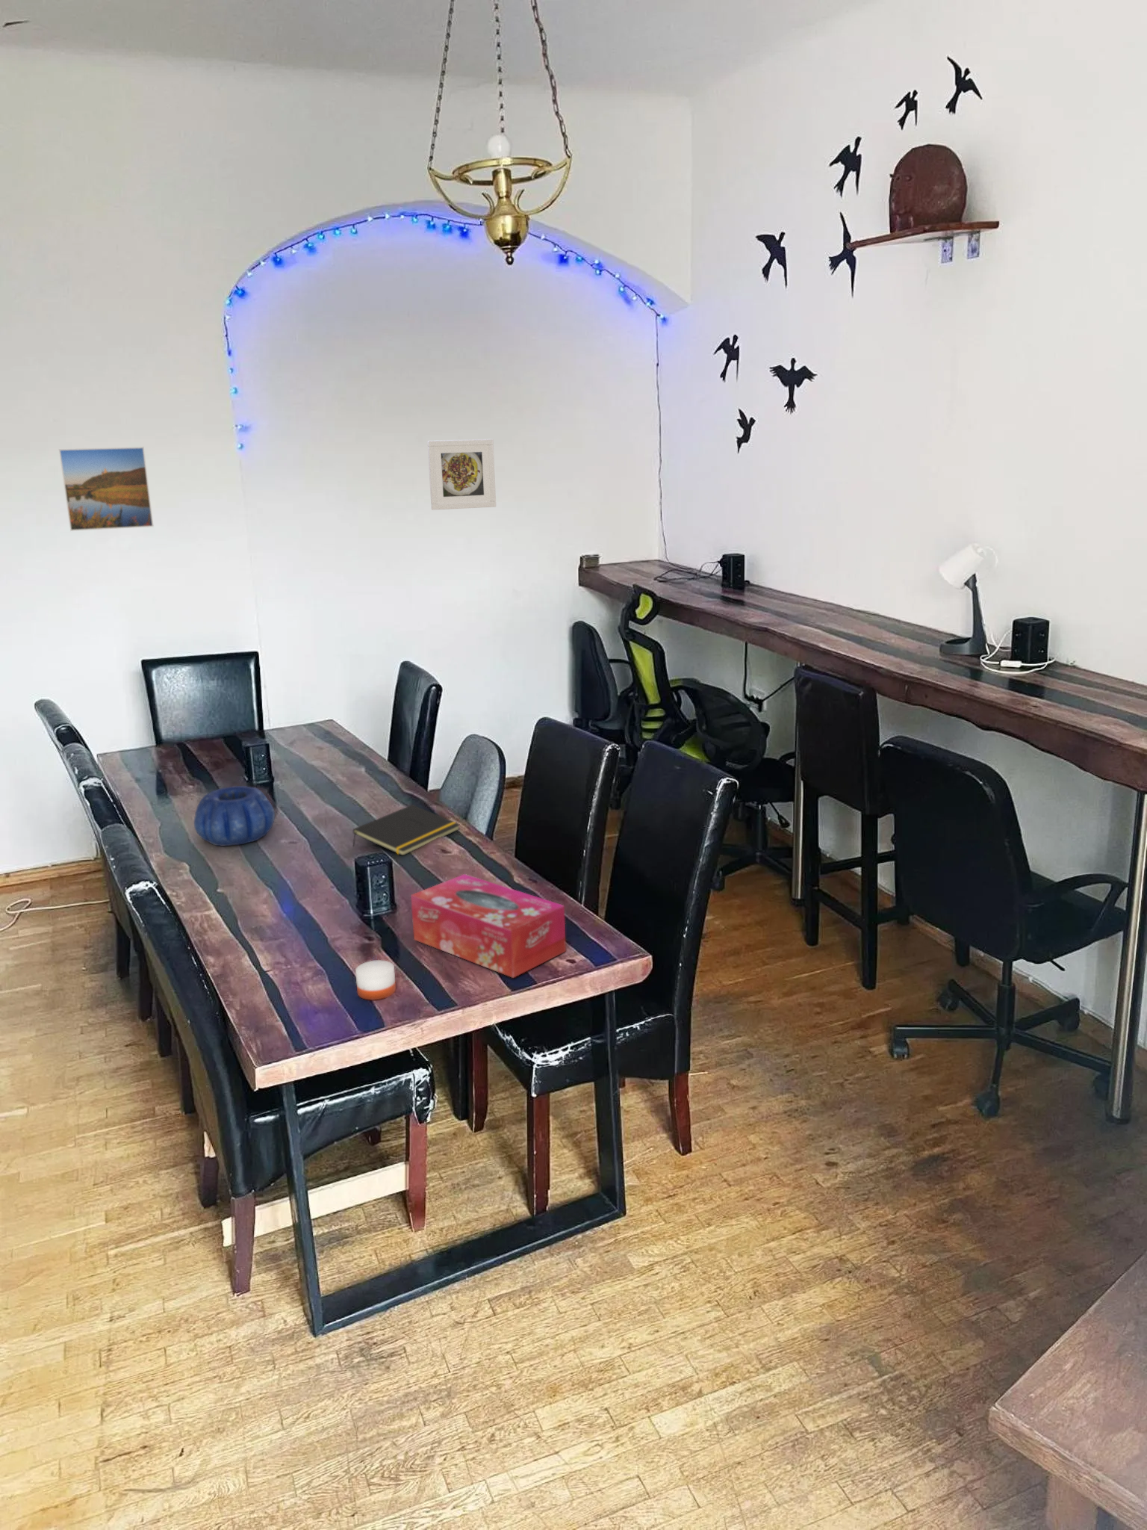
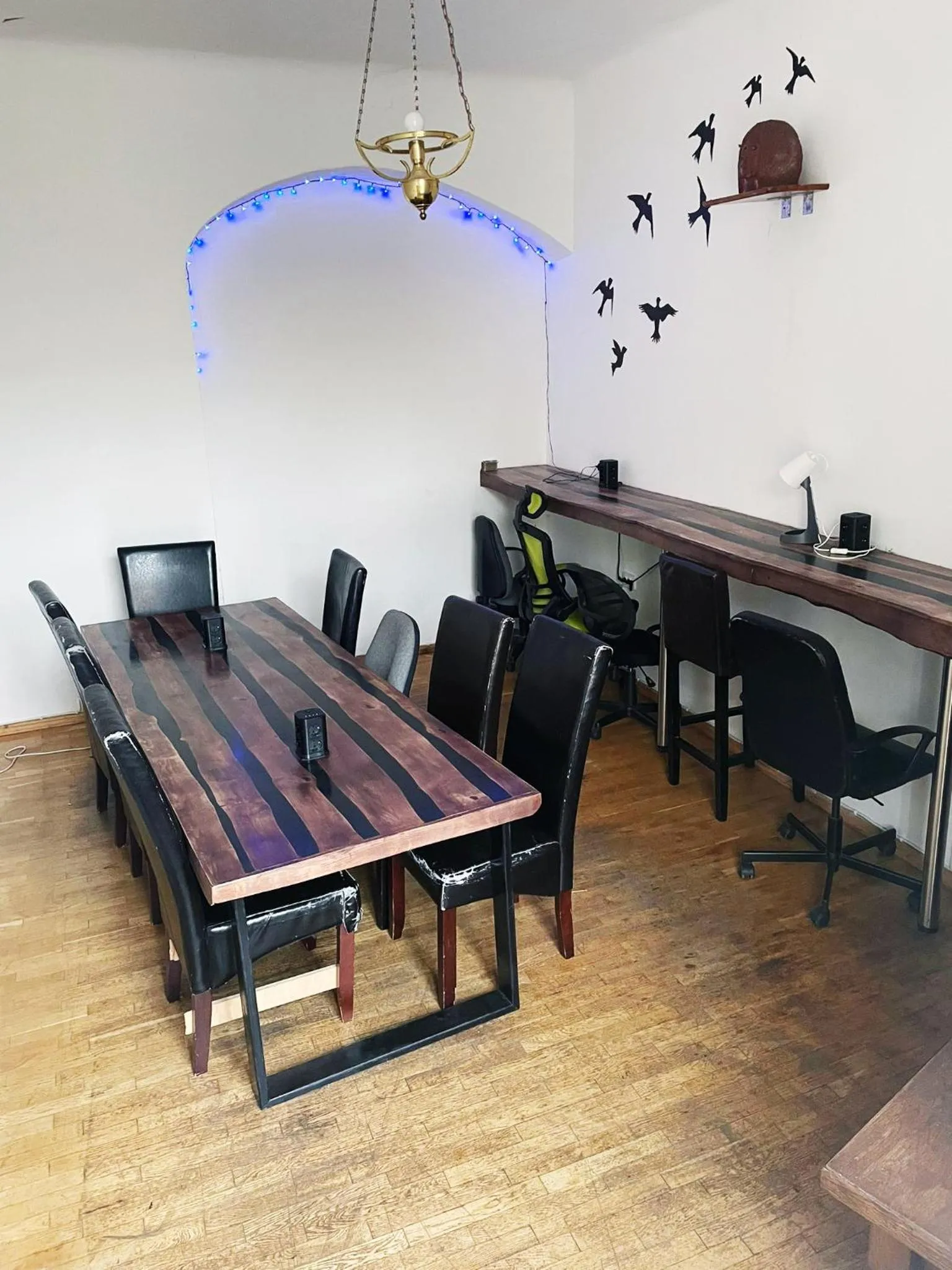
- candle [354,949,396,1000]
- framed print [427,439,496,511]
- decorative bowl [194,785,276,847]
- tissue box [410,873,566,978]
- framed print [58,446,154,532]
- notepad [353,804,460,857]
